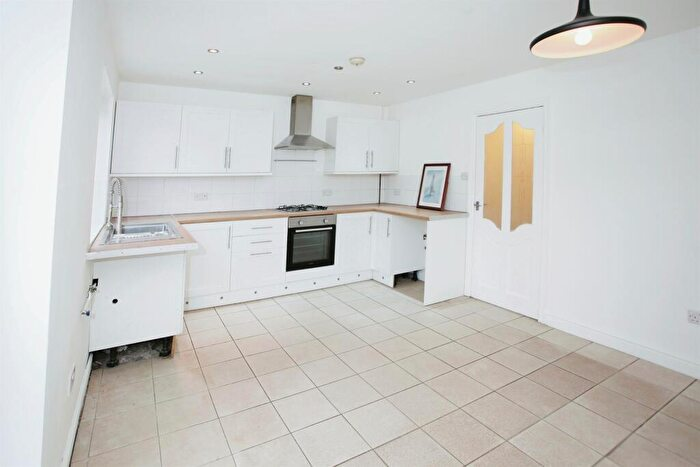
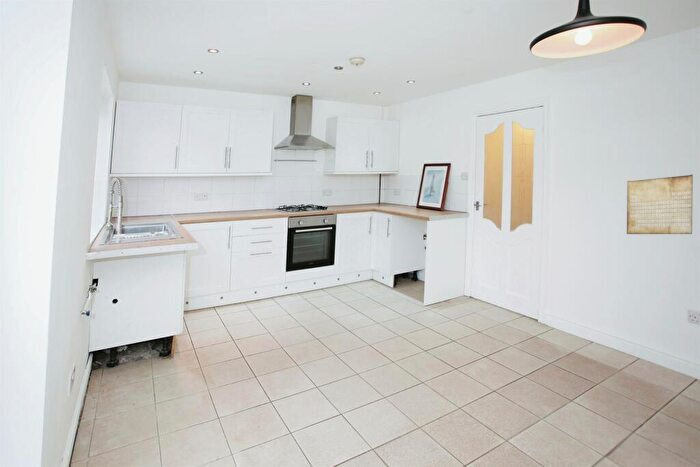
+ periodic table [626,174,694,235]
